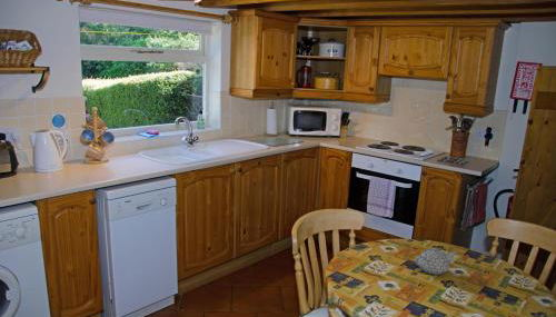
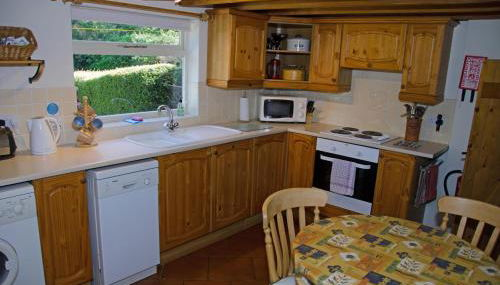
- teapot [414,247,458,276]
